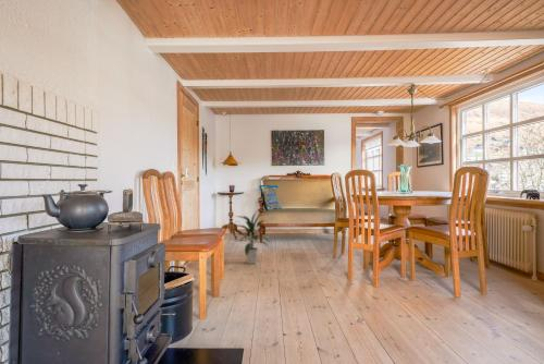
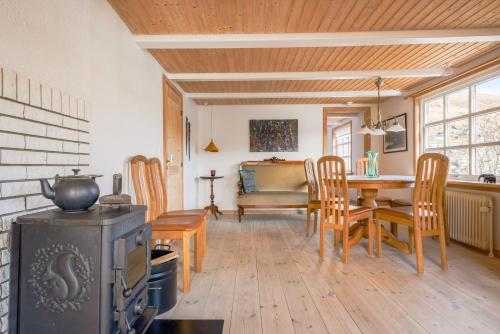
- indoor plant [233,209,271,265]
